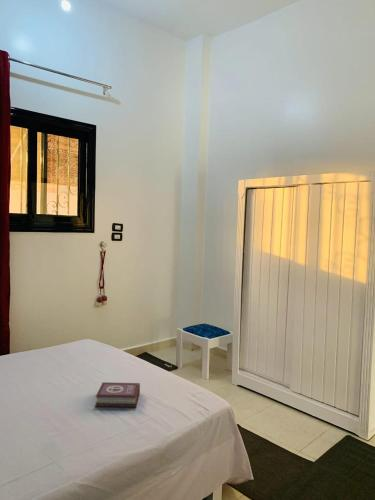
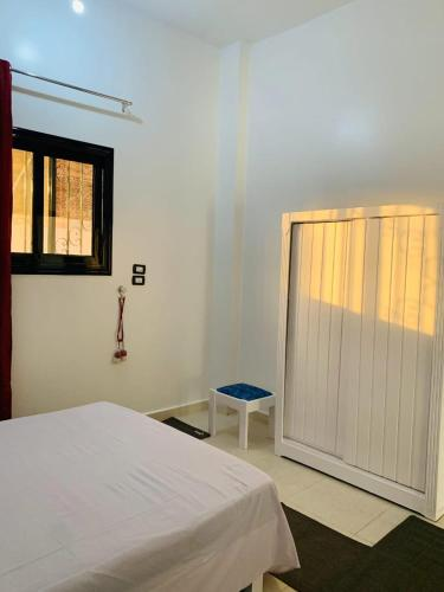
- book [94,381,141,408]
